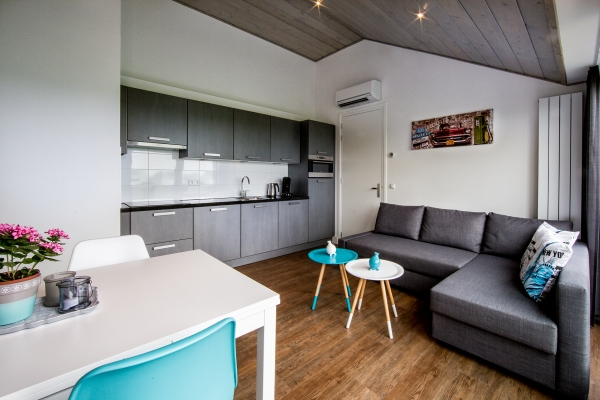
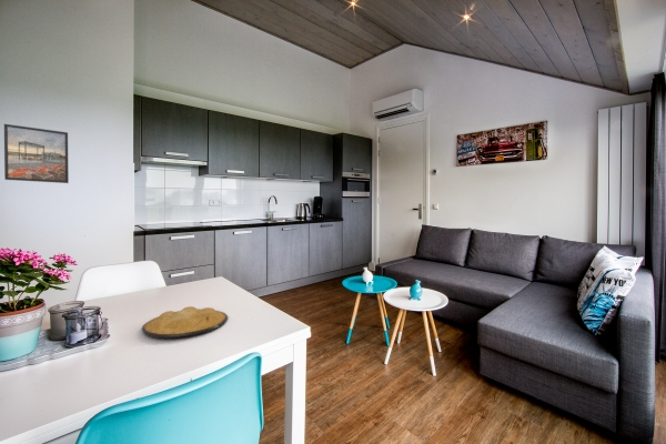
+ plate [141,305,229,339]
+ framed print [3,123,70,184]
